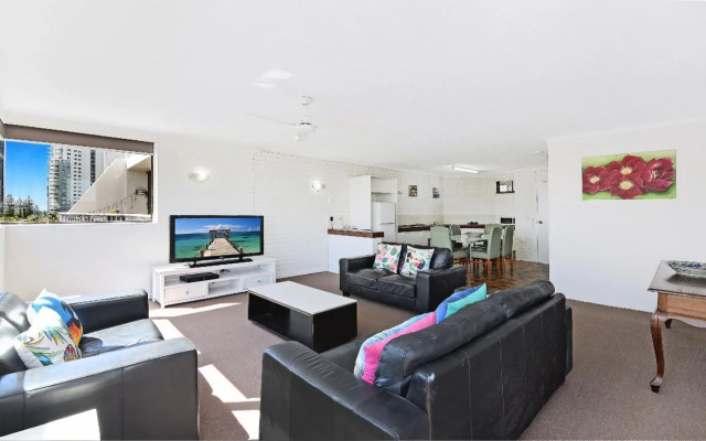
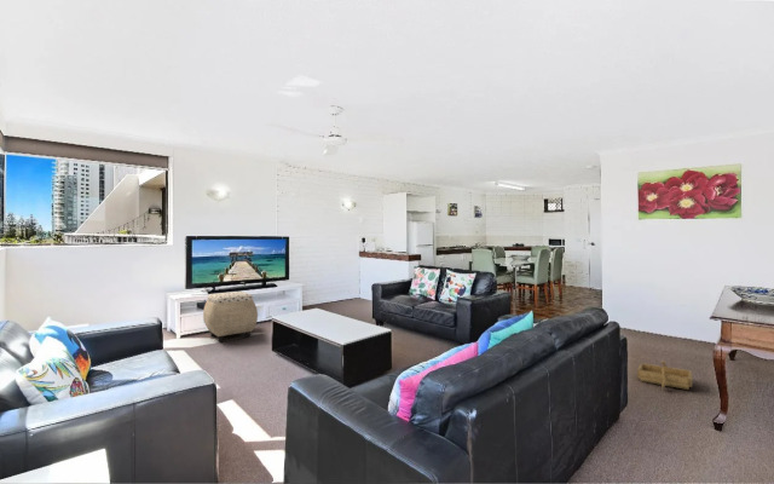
+ ottoman [202,290,259,342]
+ wooden boat [636,359,694,391]
